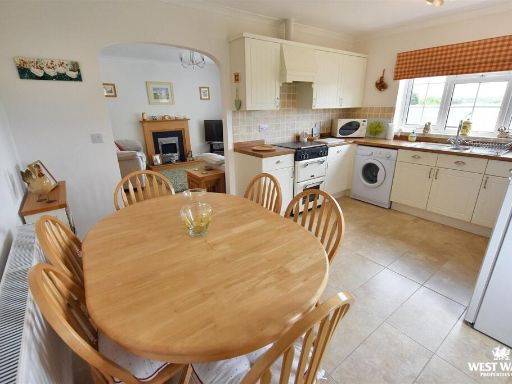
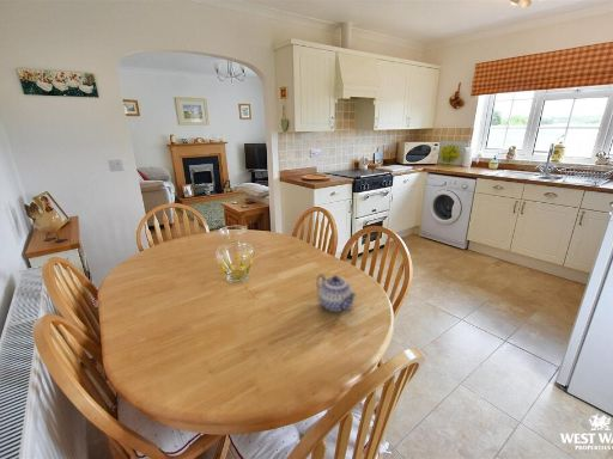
+ teapot [315,273,358,313]
